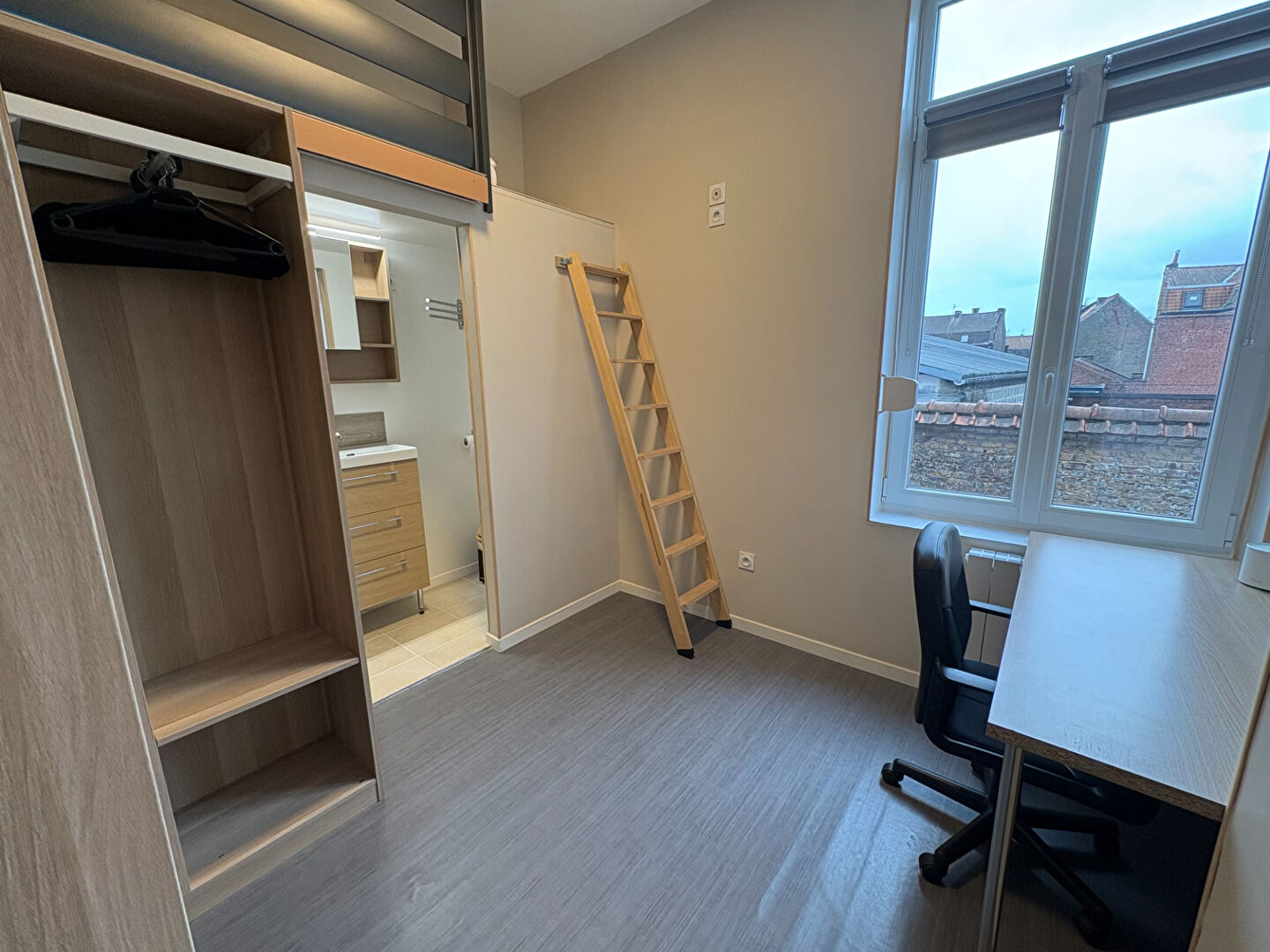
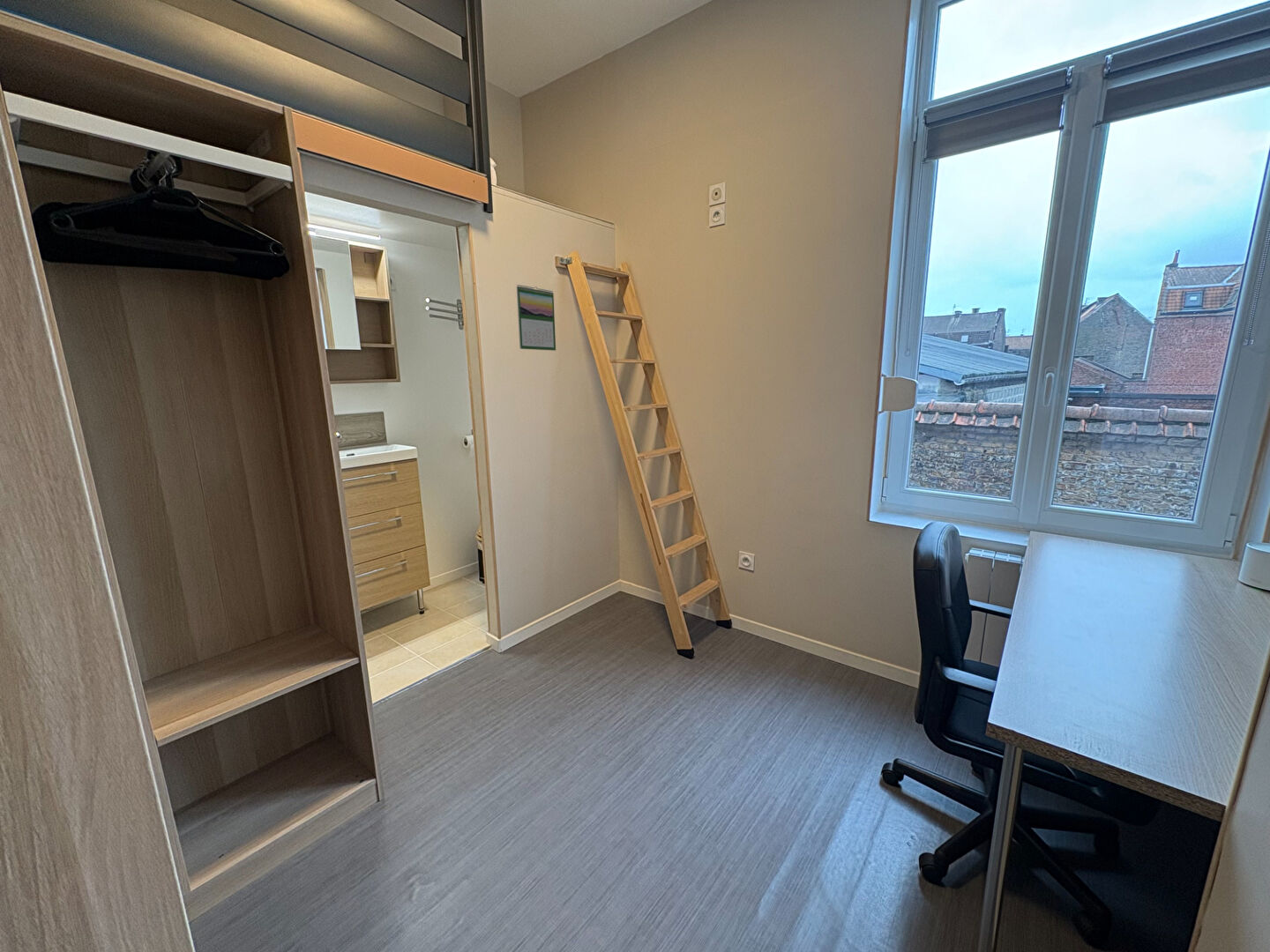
+ calendar [516,284,557,352]
